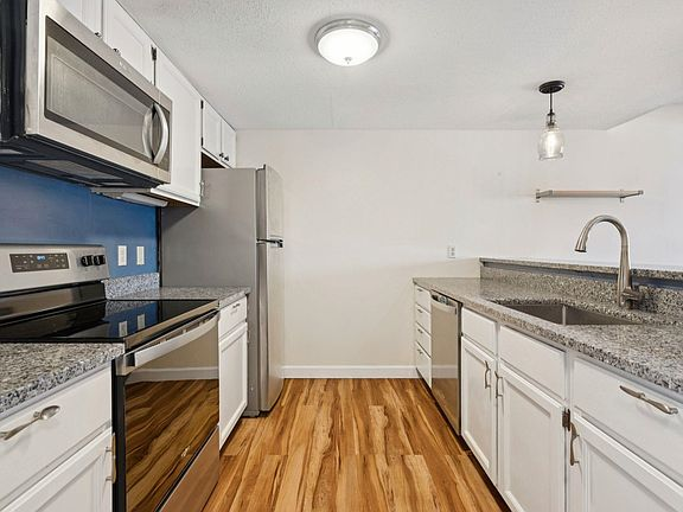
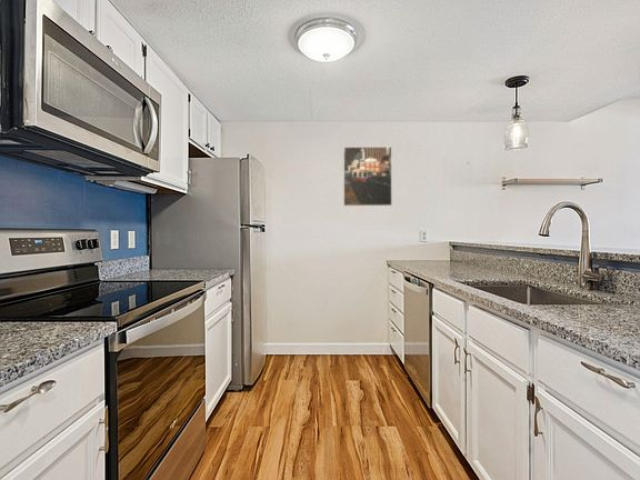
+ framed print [342,146,393,208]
